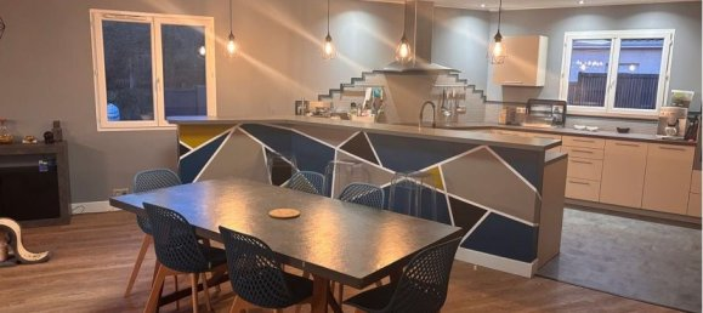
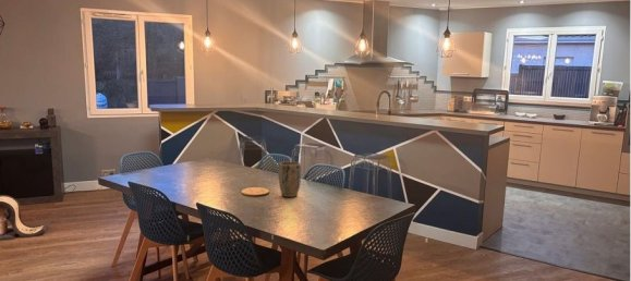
+ plant pot [278,160,302,198]
